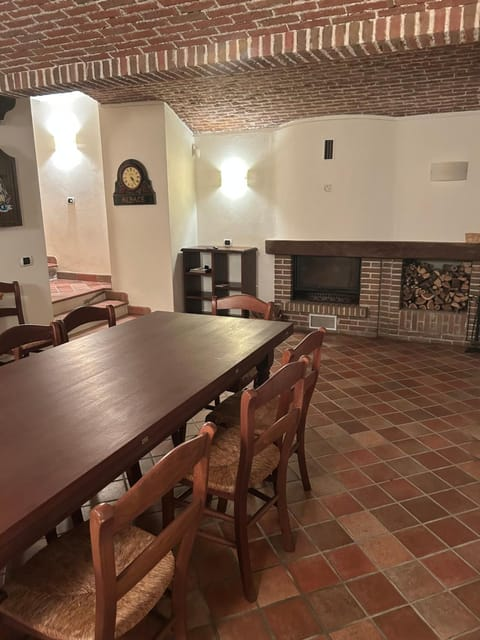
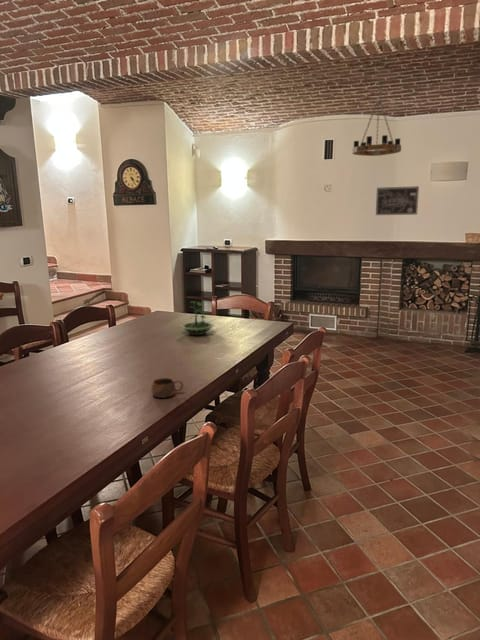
+ terrarium [180,300,215,336]
+ chandelier [351,85,402,157]
+ wall art [375,185,420,216]
+ cup [150,377,184,399]
